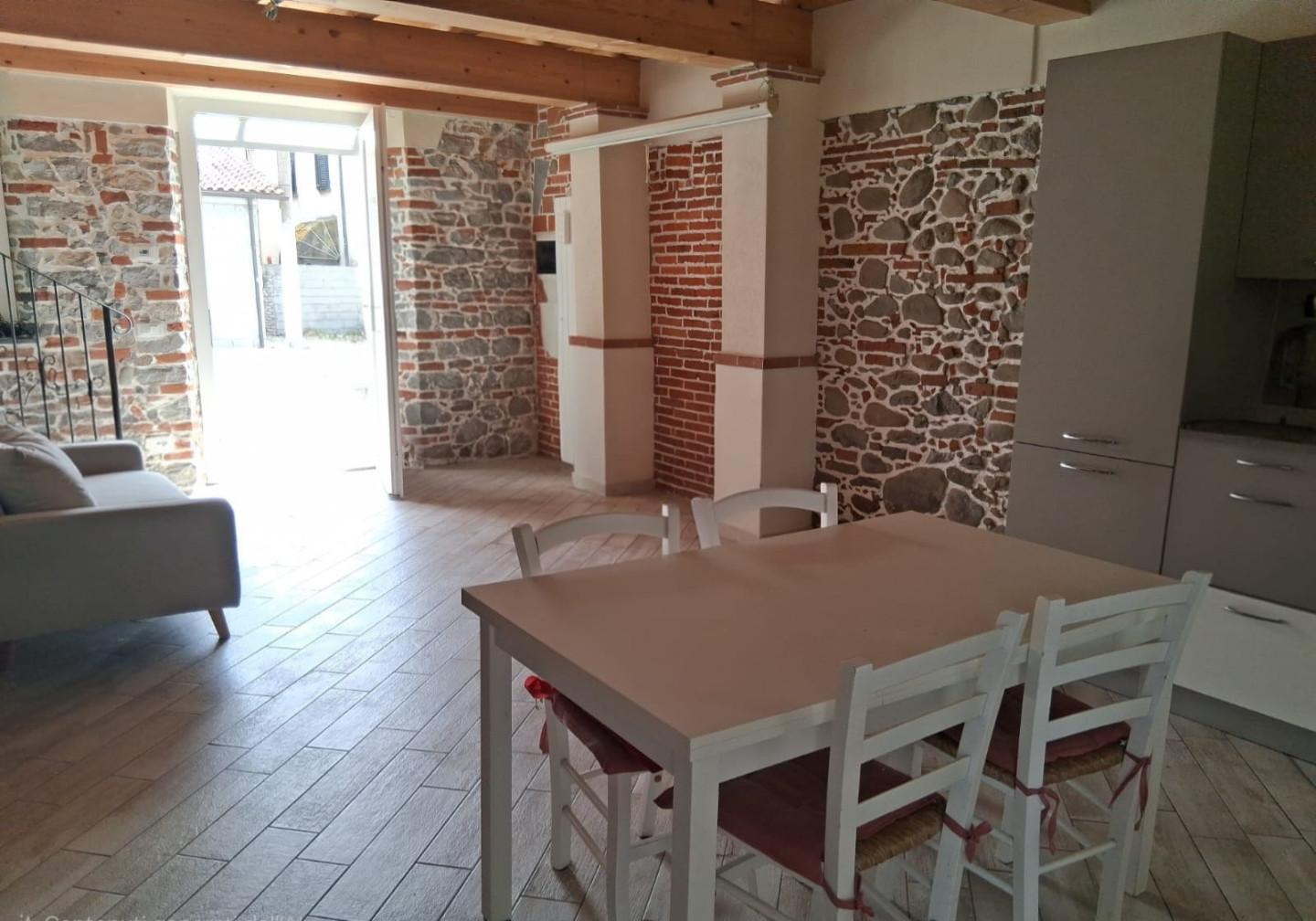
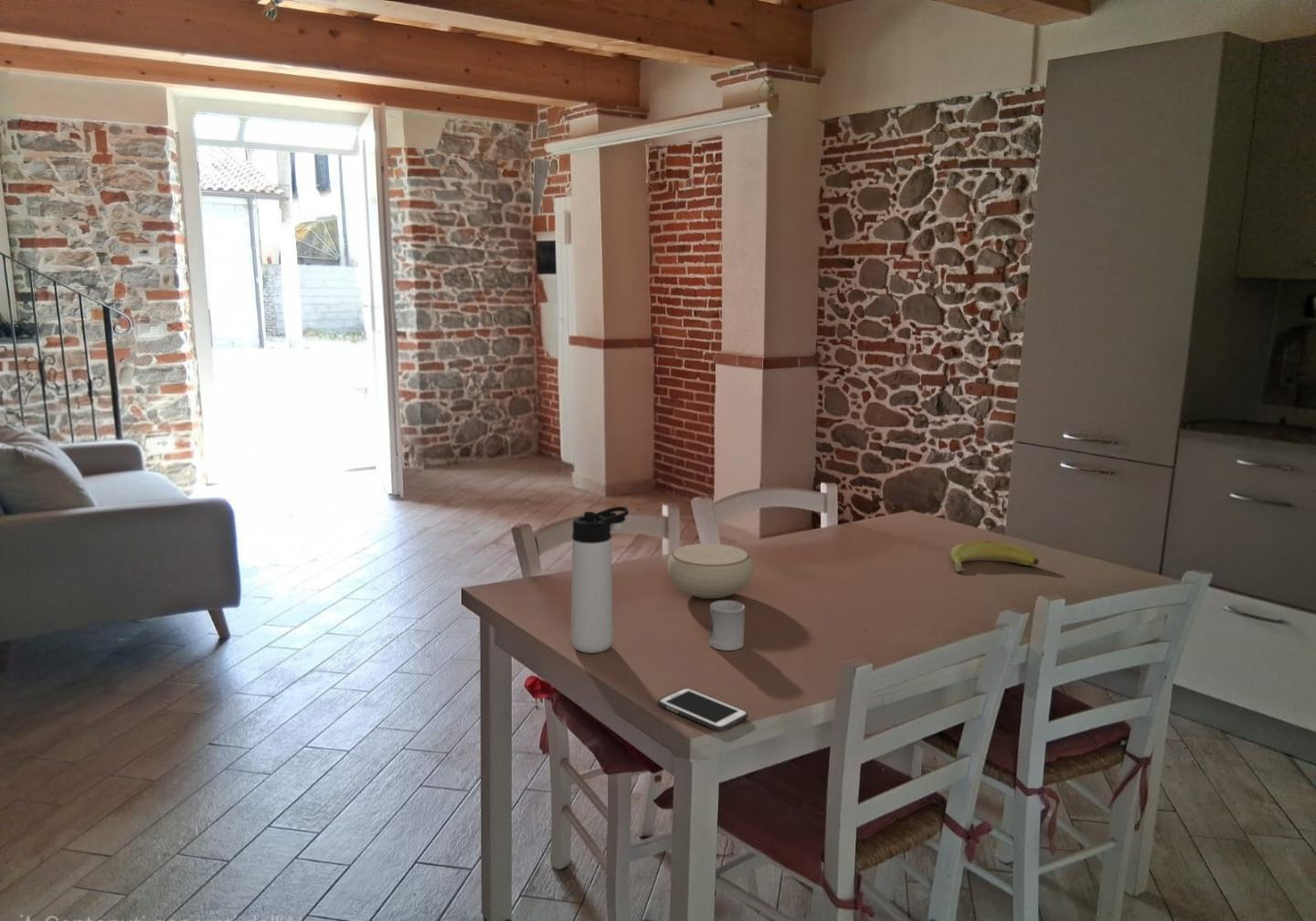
+ cup [708,599,746,651]
+ bowl [666,543,754,599]
+ cell phone [657,687,748,732]
+ thermos bottle [570,505,630,654]
+ banana [950,540,1040,573]
